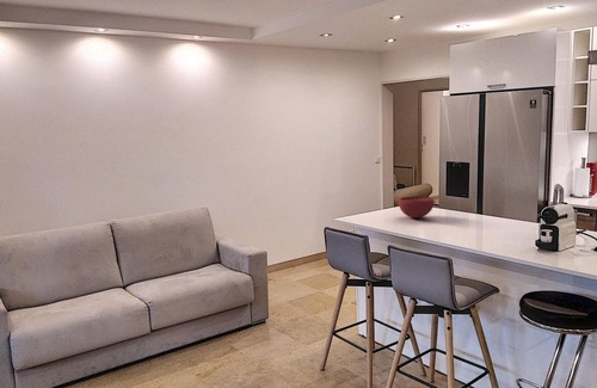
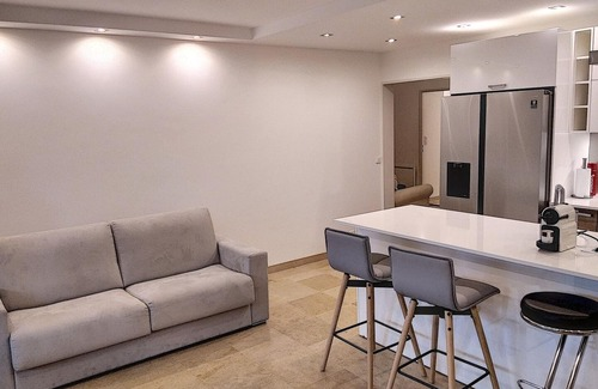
- bowl [398,196,436,220]
